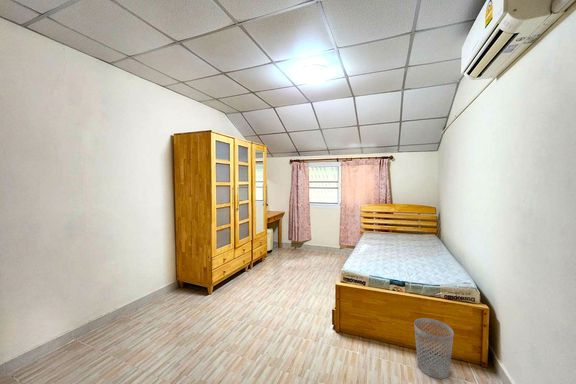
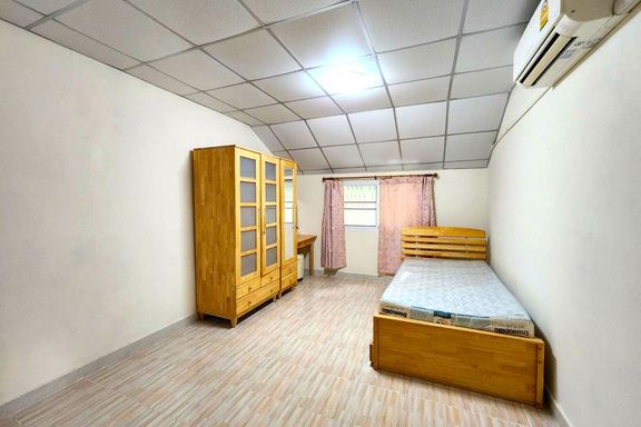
- wastebasket [413,317,455,380]
